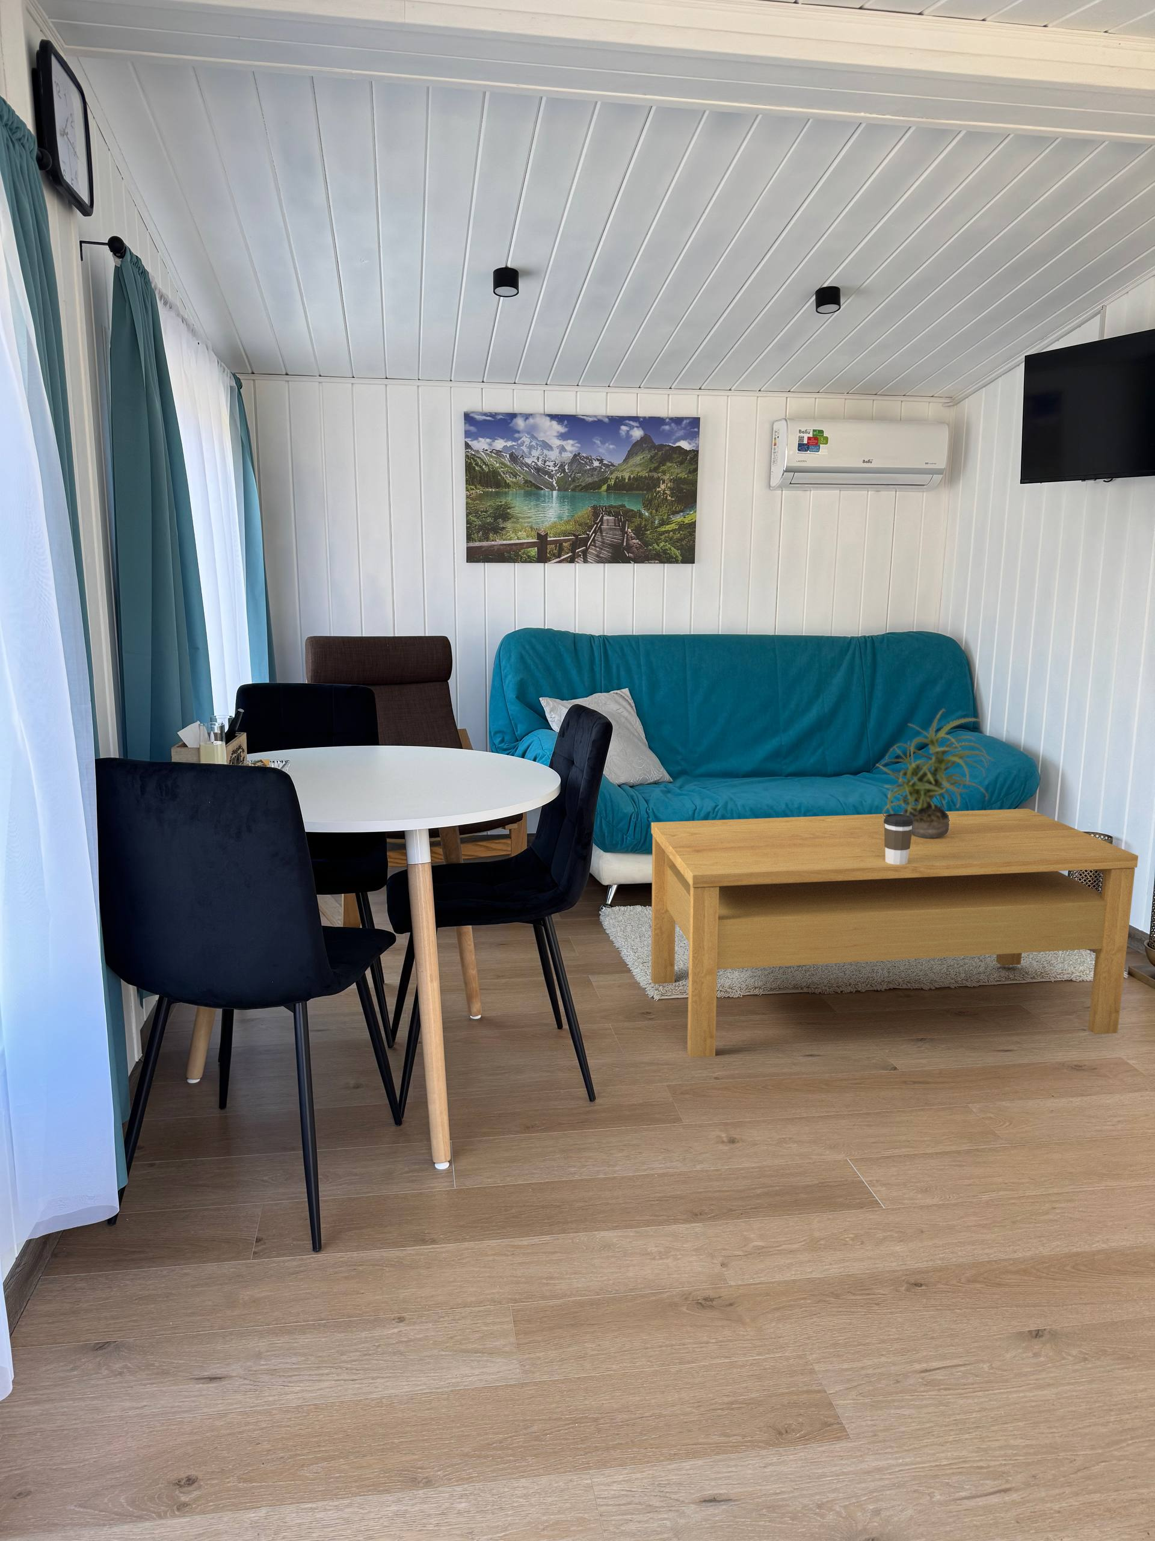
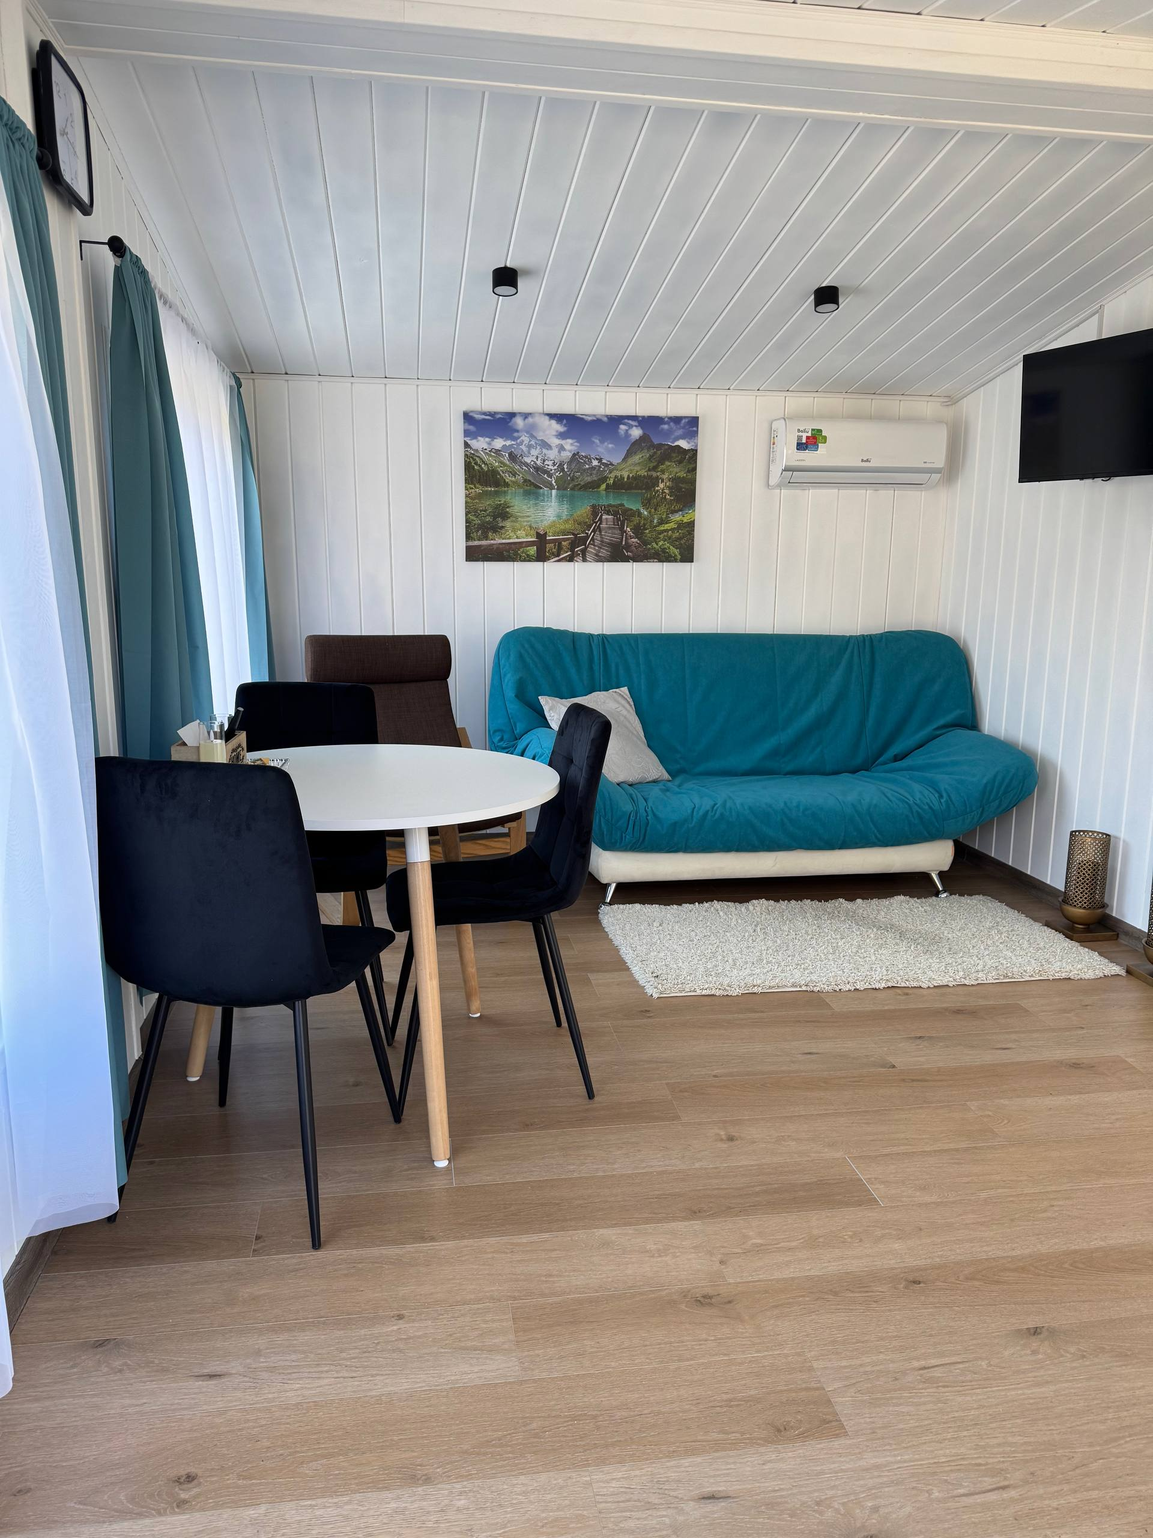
- coffee table [650,808,1139,1058]
- coffee cup [883,813,914,864]
- potted plant [876,709,995,838]
